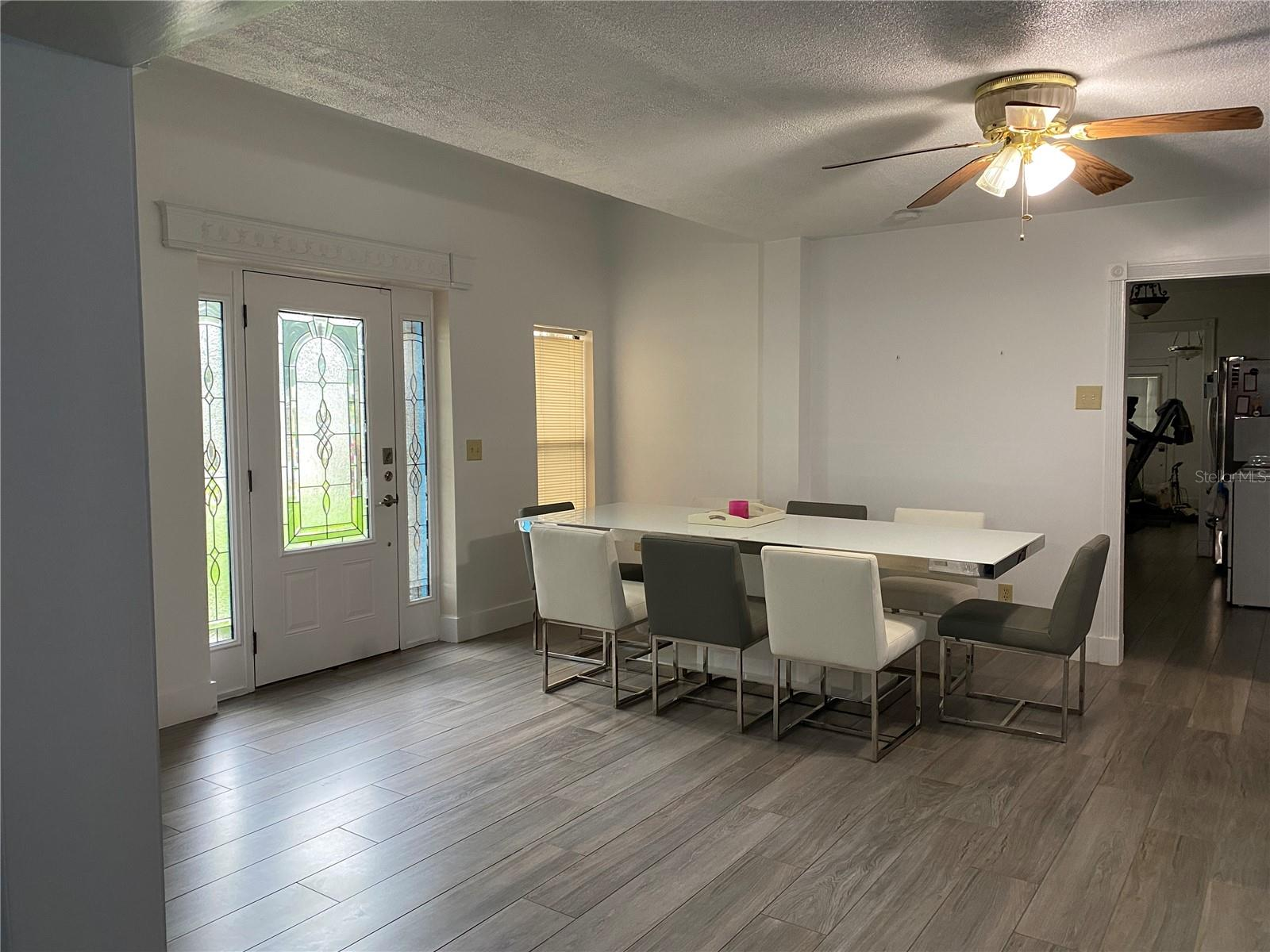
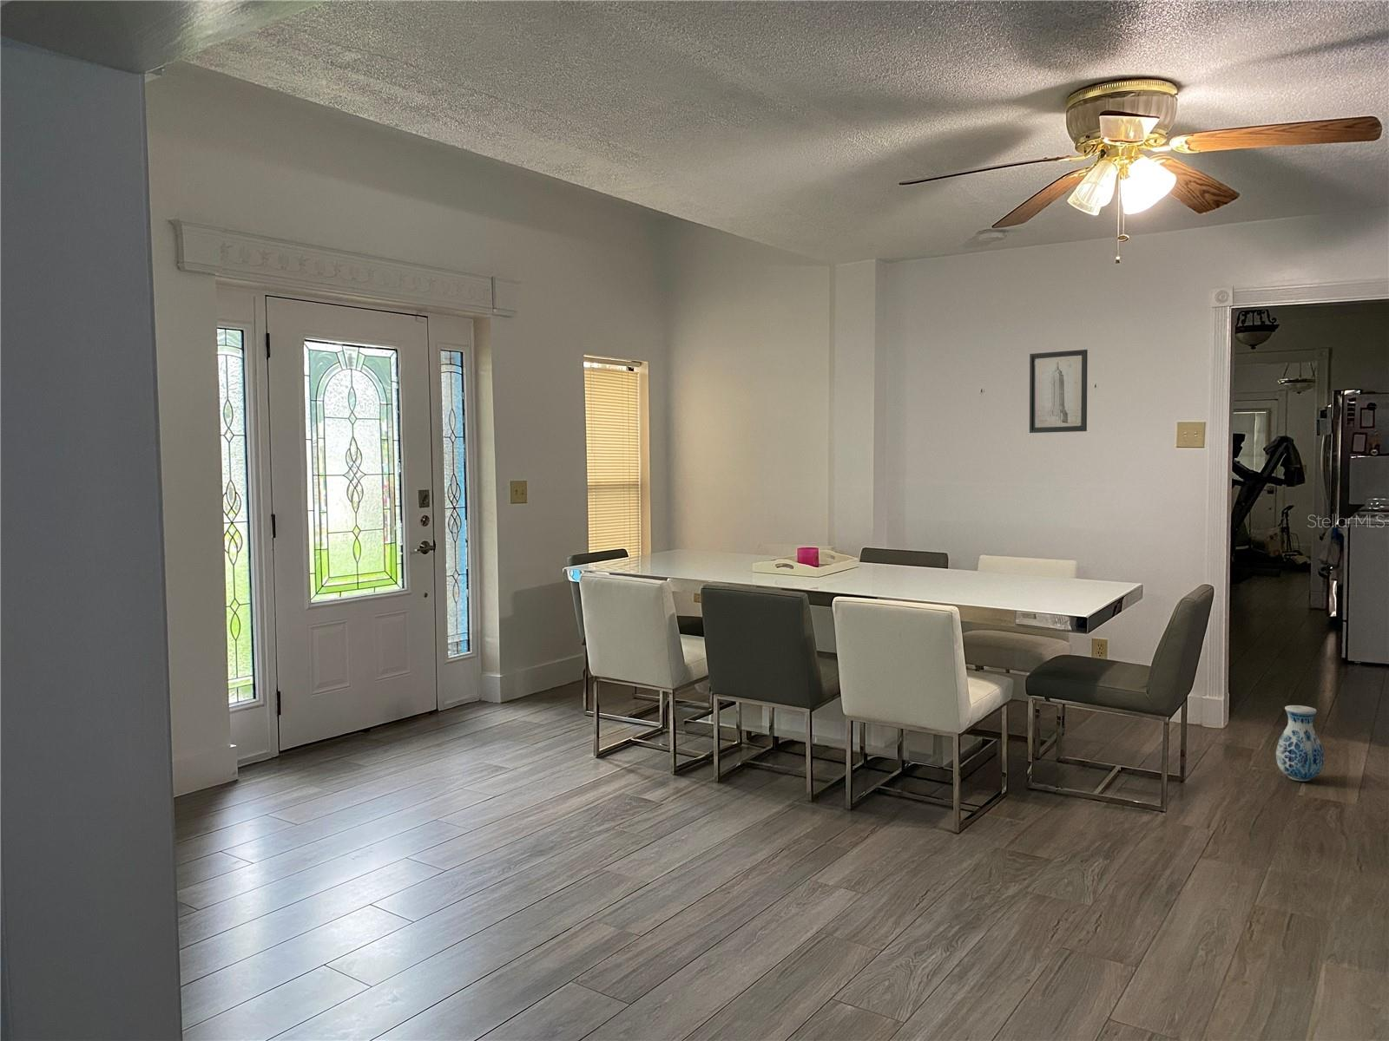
+ wall art [1029,349,1088,434]
+ vase [1275,704,1324,782]
